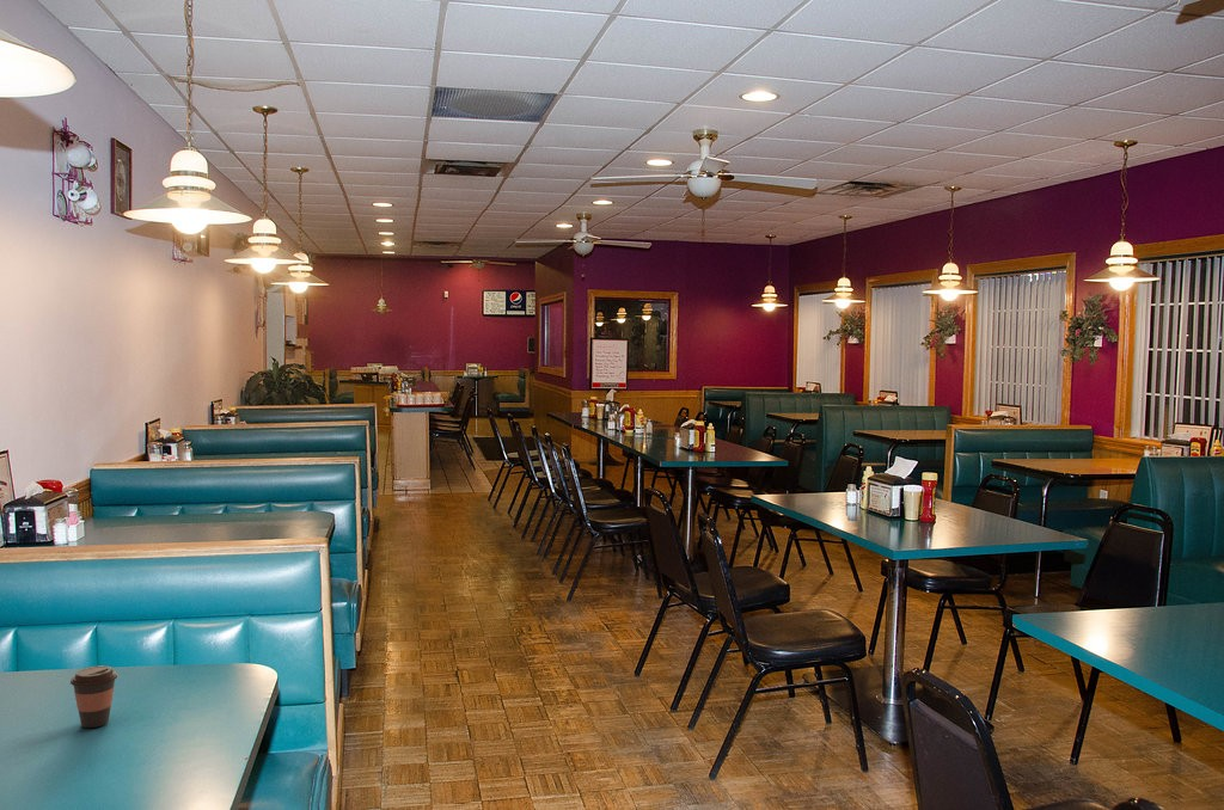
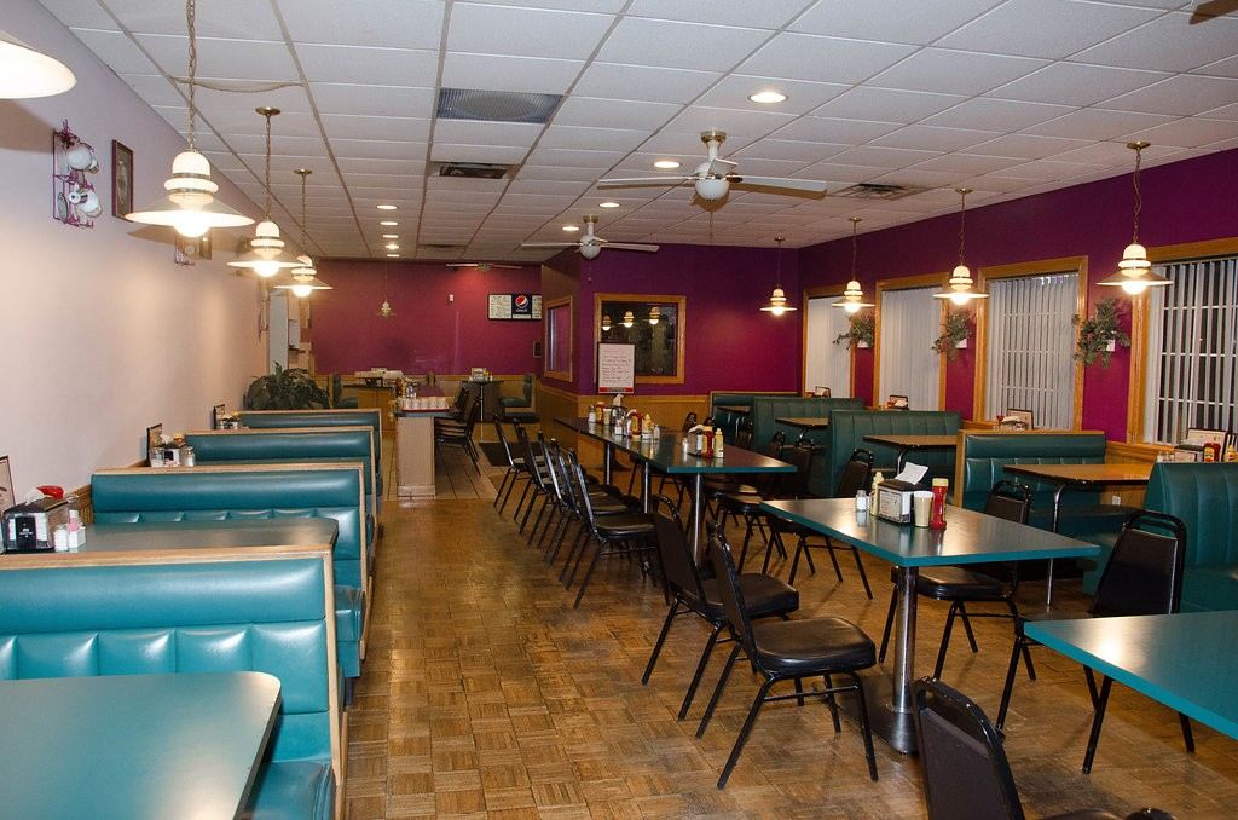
- coffee cup [69,664,120,729]
